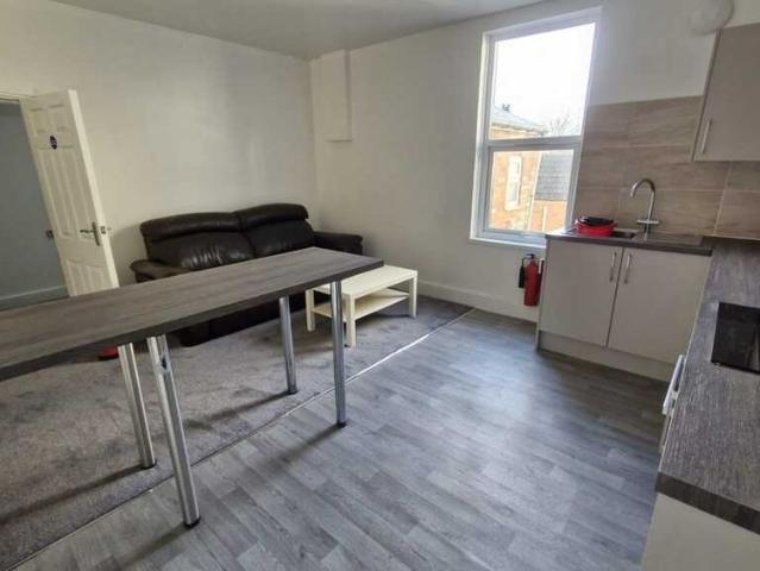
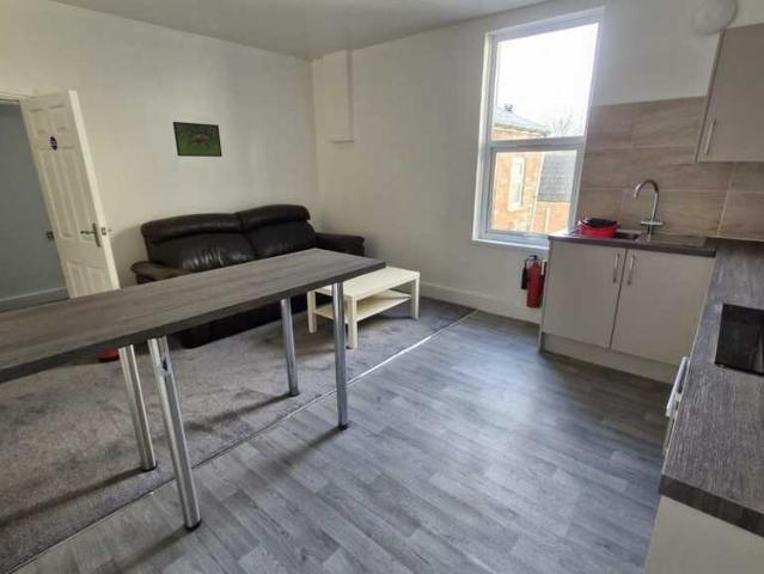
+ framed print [172,121,224,158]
